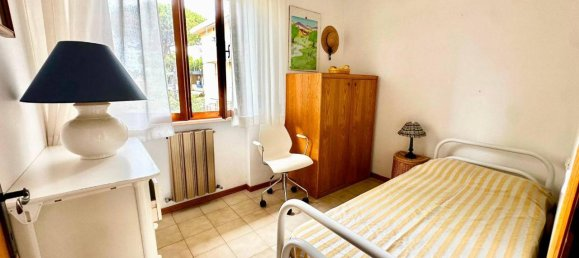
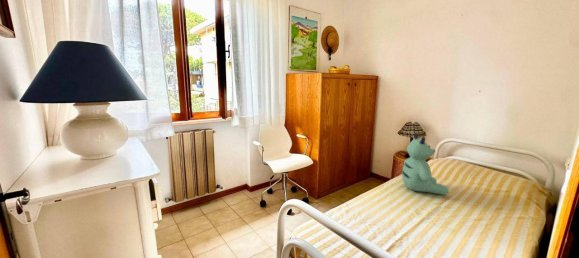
+ bear [401,132,450,196]
